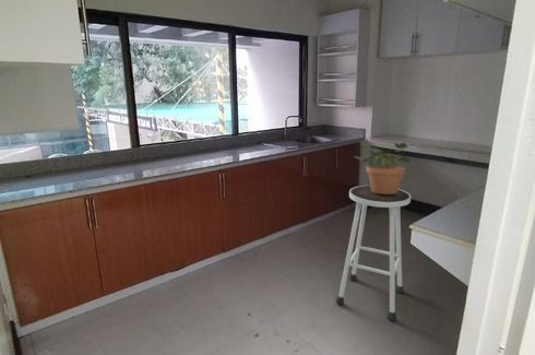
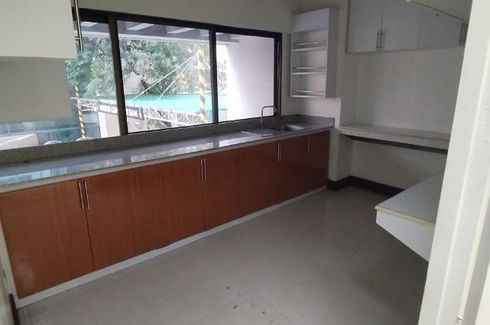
- potted plant [354,142,413,194]
- stool [335,185,412,321]
